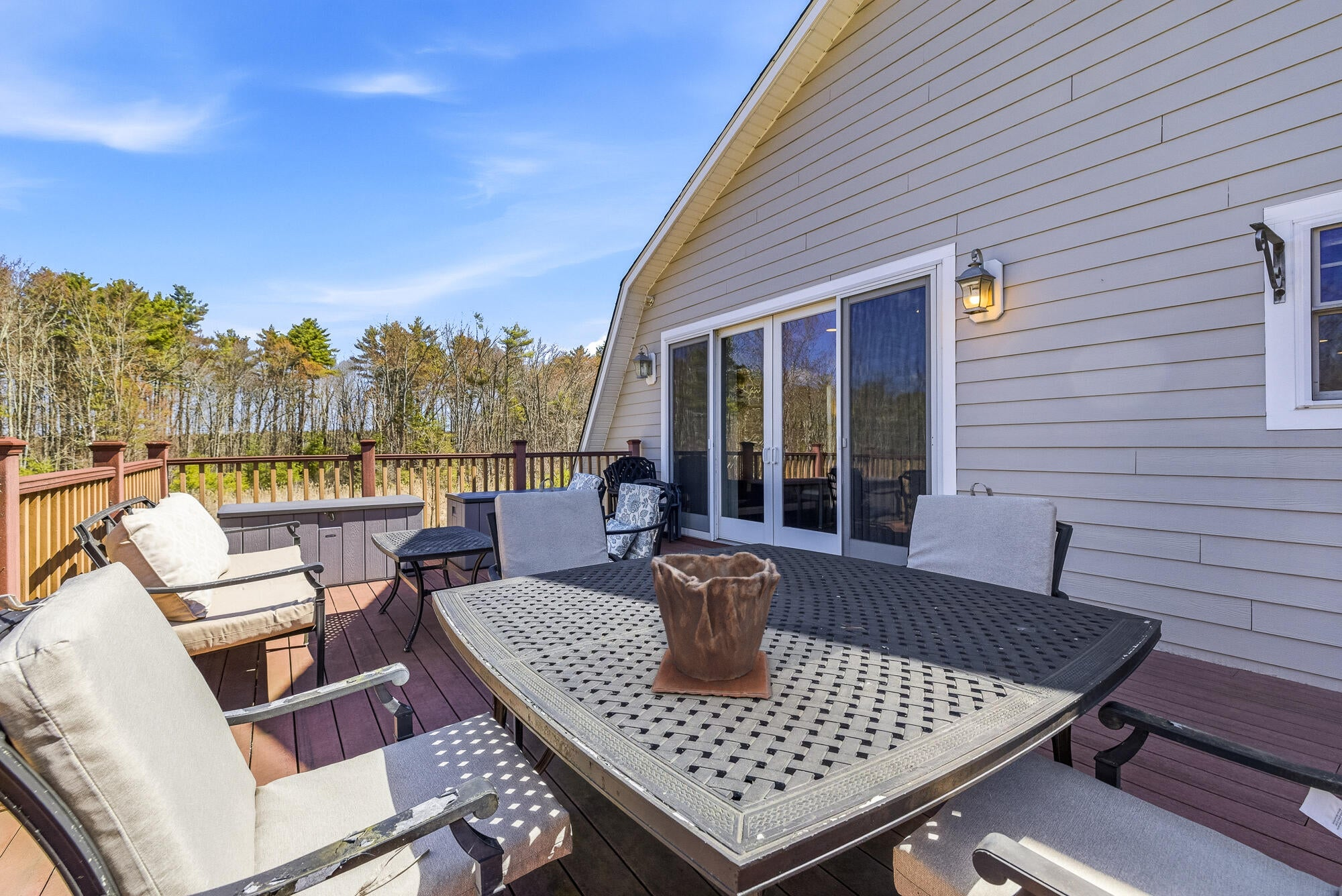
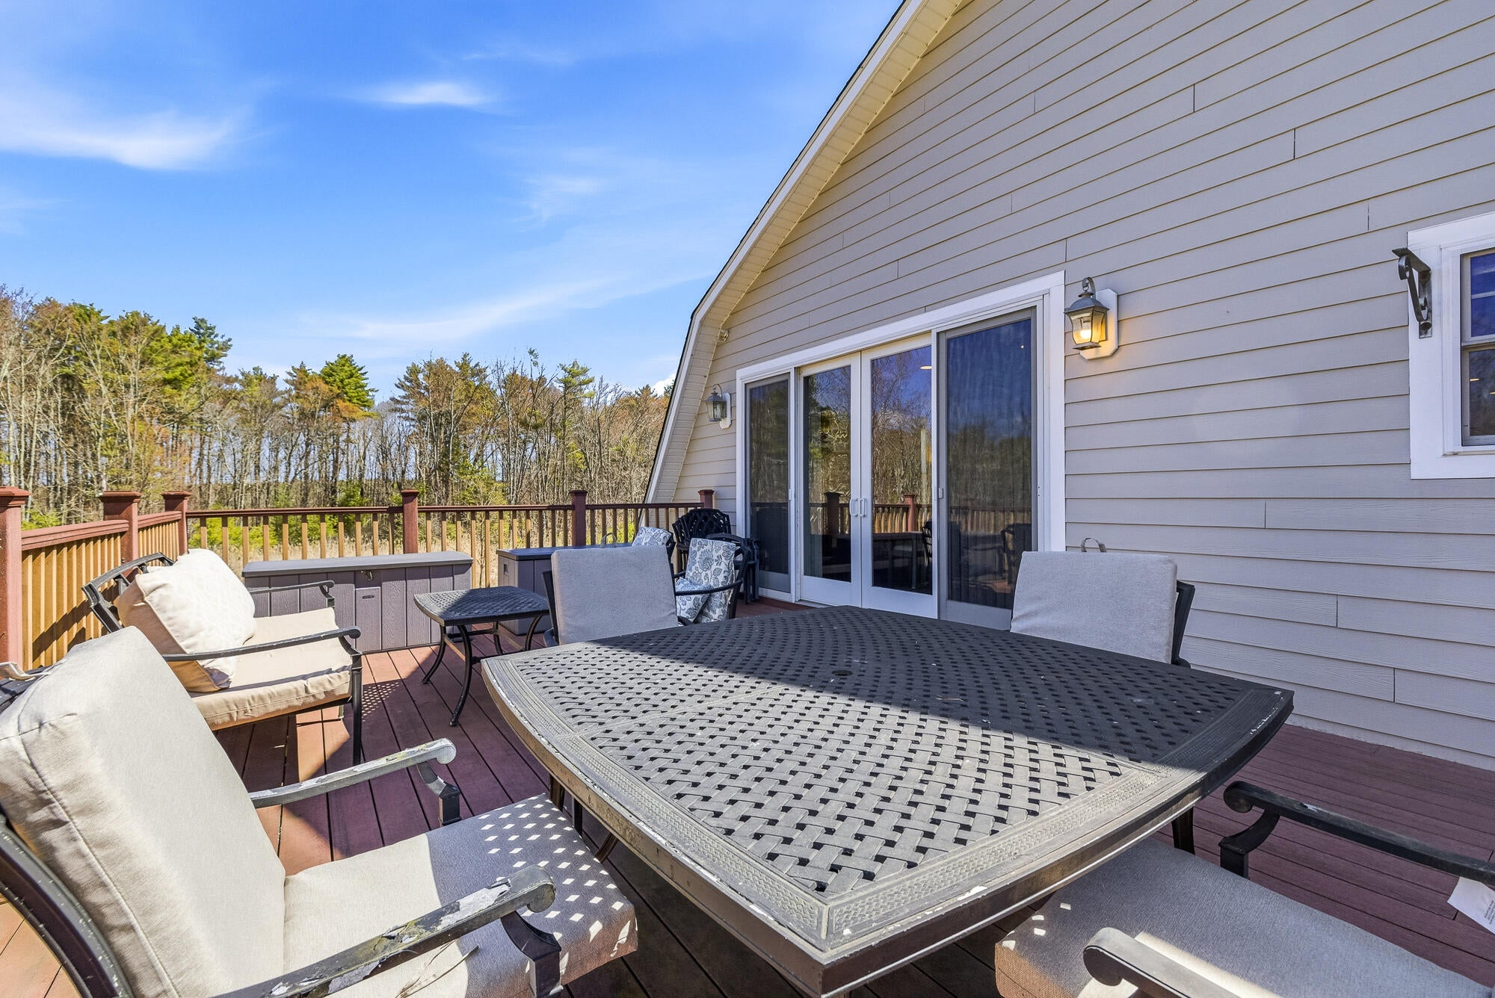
- plant pot [650,551,782,699]
